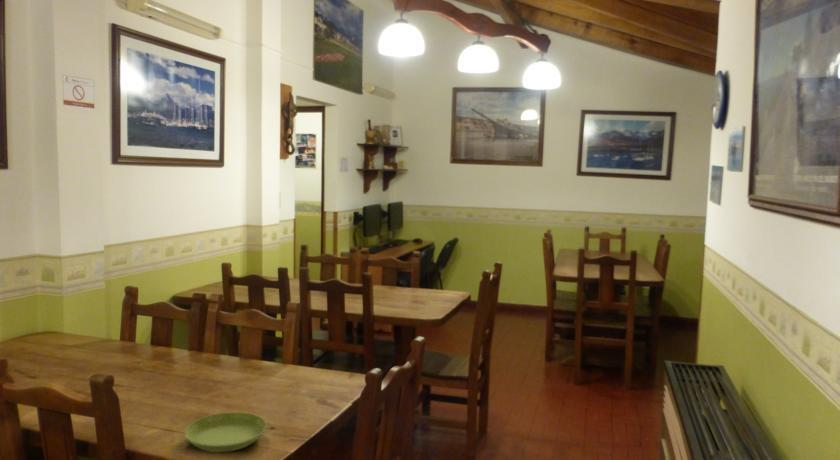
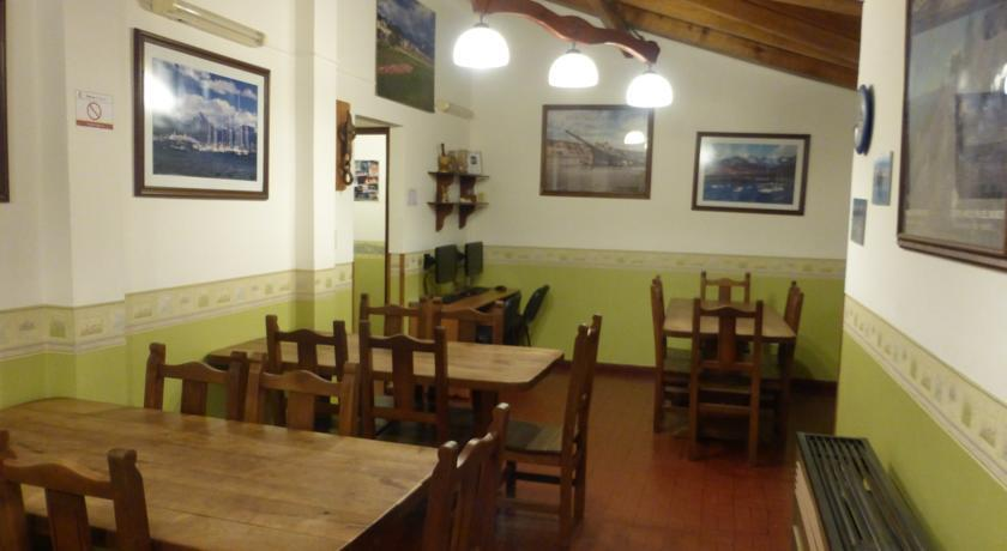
- saucer [184,411,267,453]
